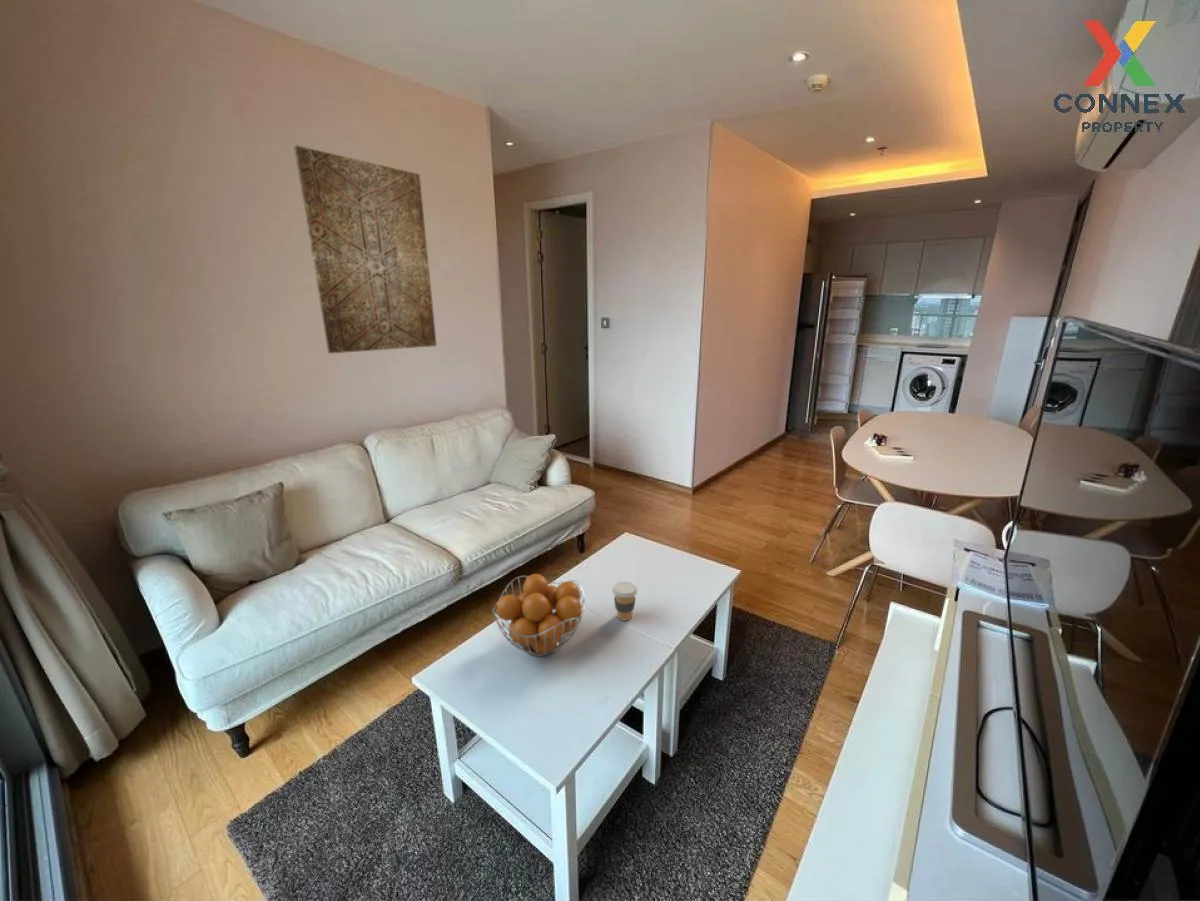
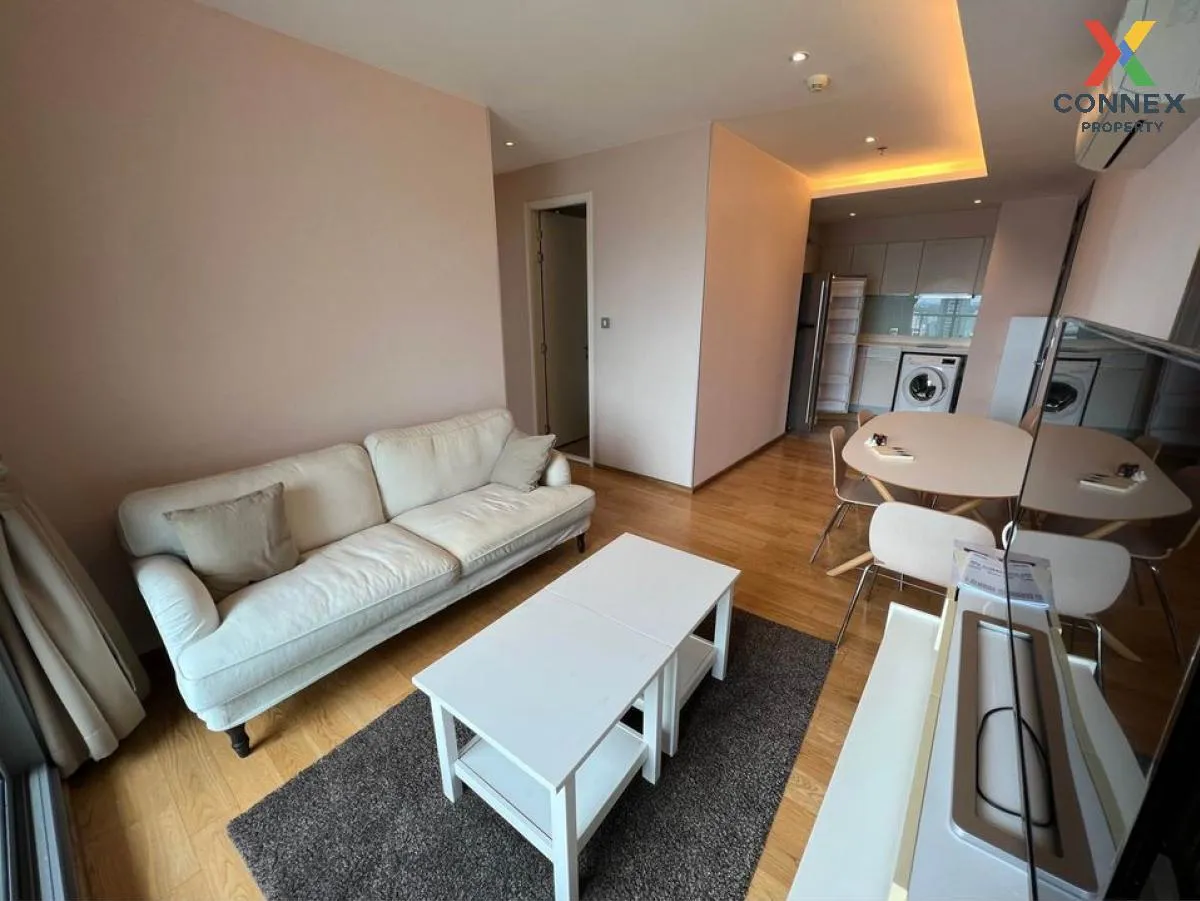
- wall art [293,144,438,354]
- fruit basket [492,573,586,657]
- coffee cup [612,581,638,622]
